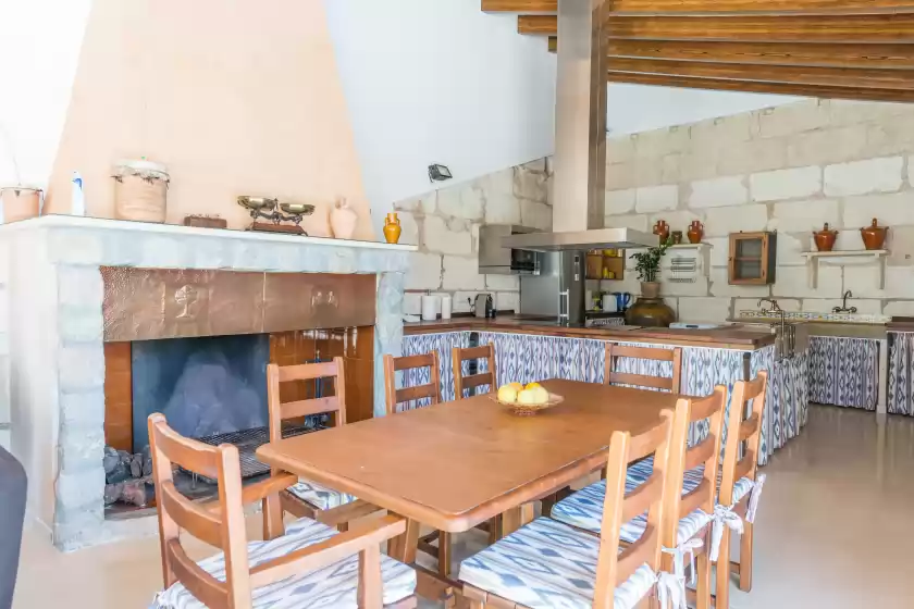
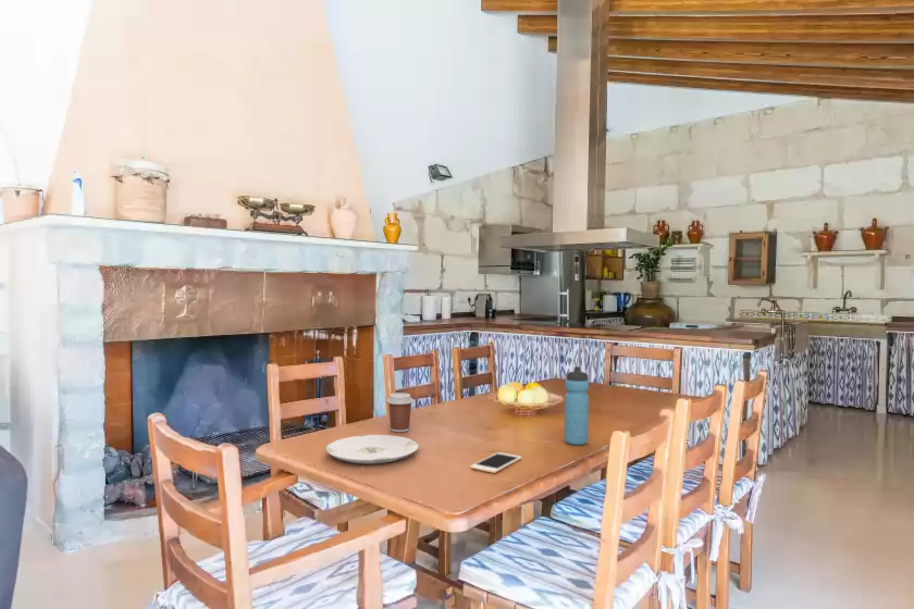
+ plate [325,434,420,464]
+ cell phone [469,451,522,474]
+ coffee cup [385,391,415,433]
+ water bottle [564,365,590,446]
